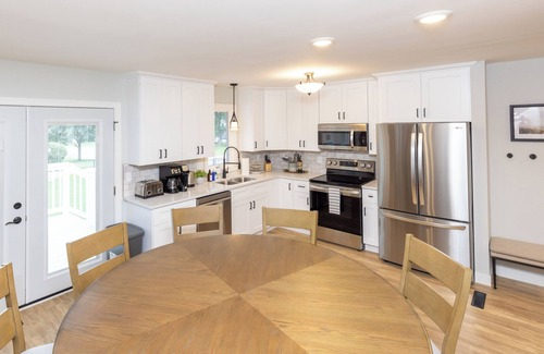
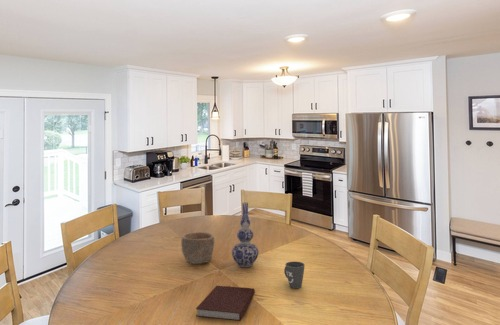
+ bowl [180,231,215,265]
+ vase [231,201,259,268]
+ mug [283,260,306,289]
+ notebook [195,285,256,322]
